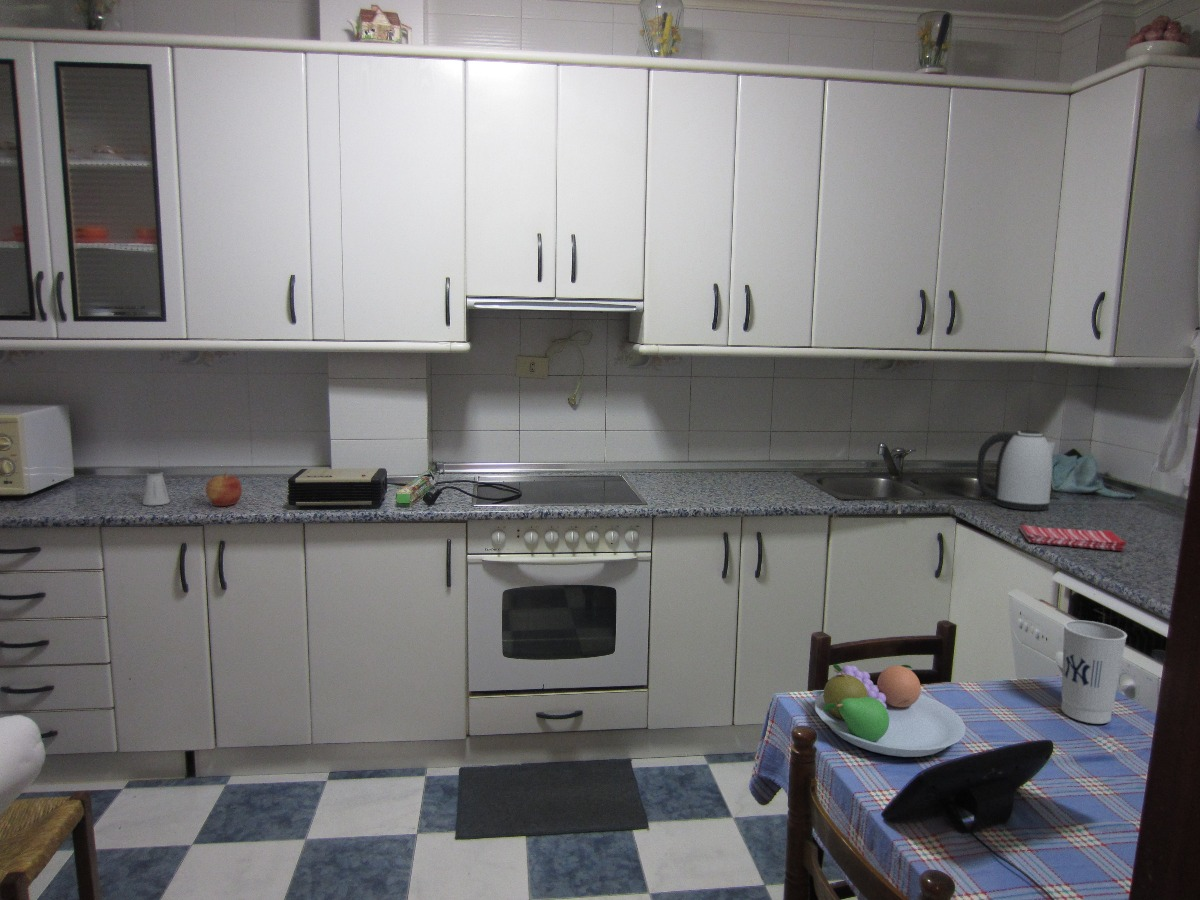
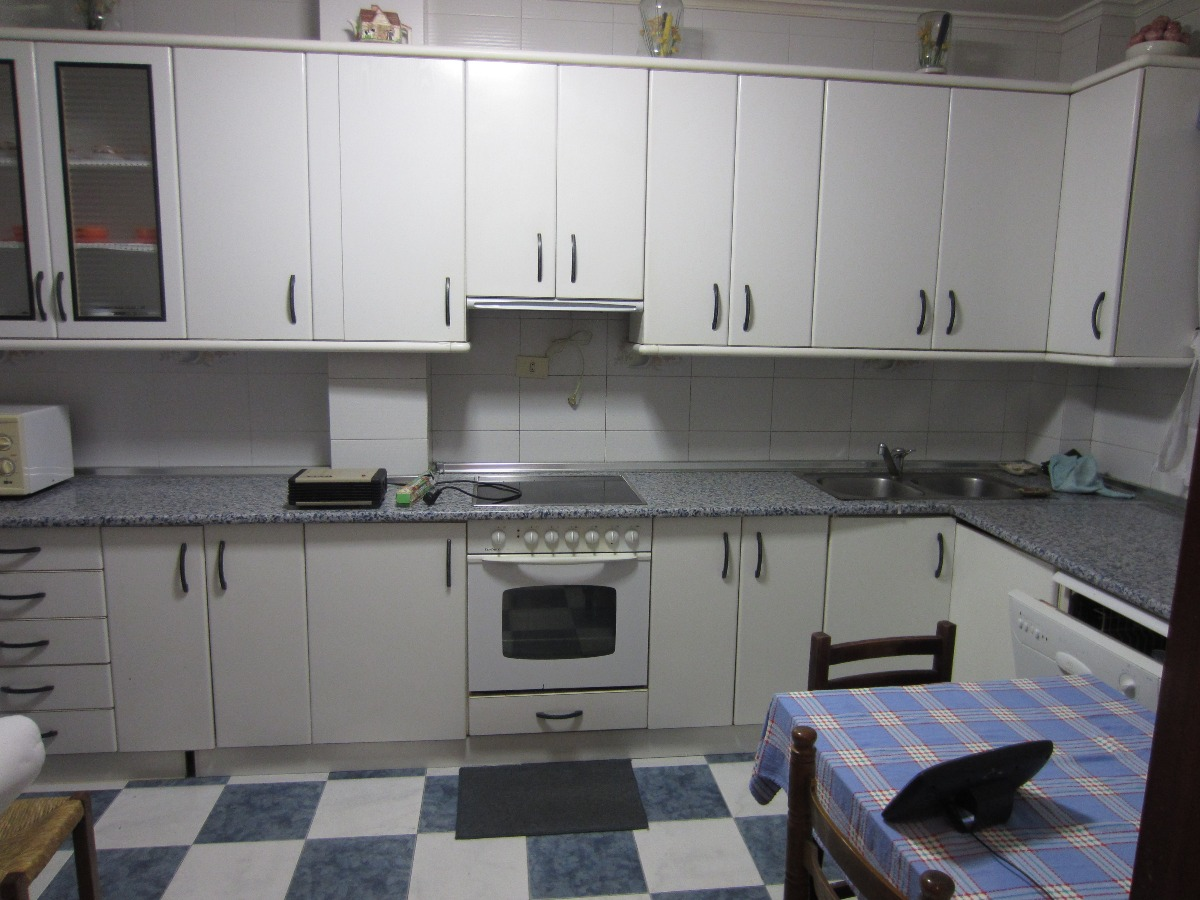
- cup [1060,619,1128,725]
- apple [205,472,243,507]
- fruit bowl [814,663,967,758]
- kettle [976,429,1057,511]
- dish towel [1019,524,1128,552]
- saltshaker [142,469,171,506]
